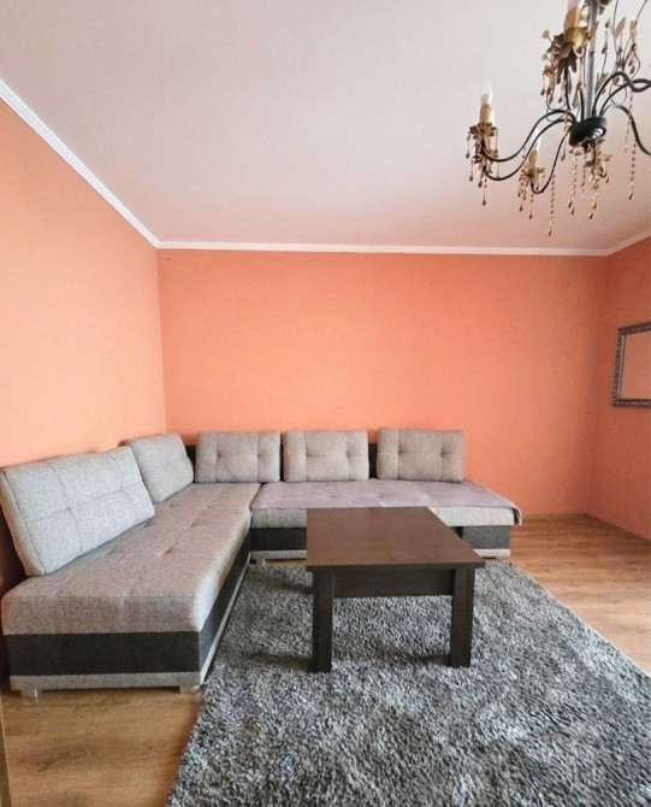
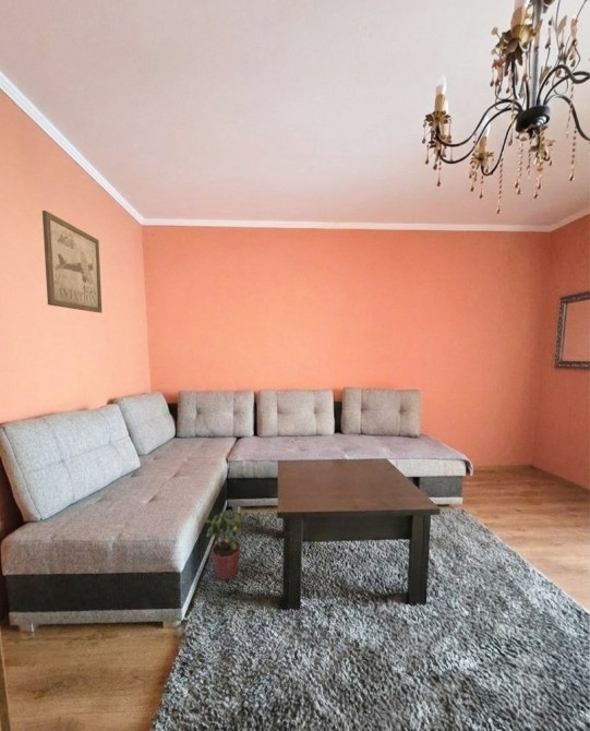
+ potted plant [204,507,245,582]
+ wall art [41,209,103,314]
